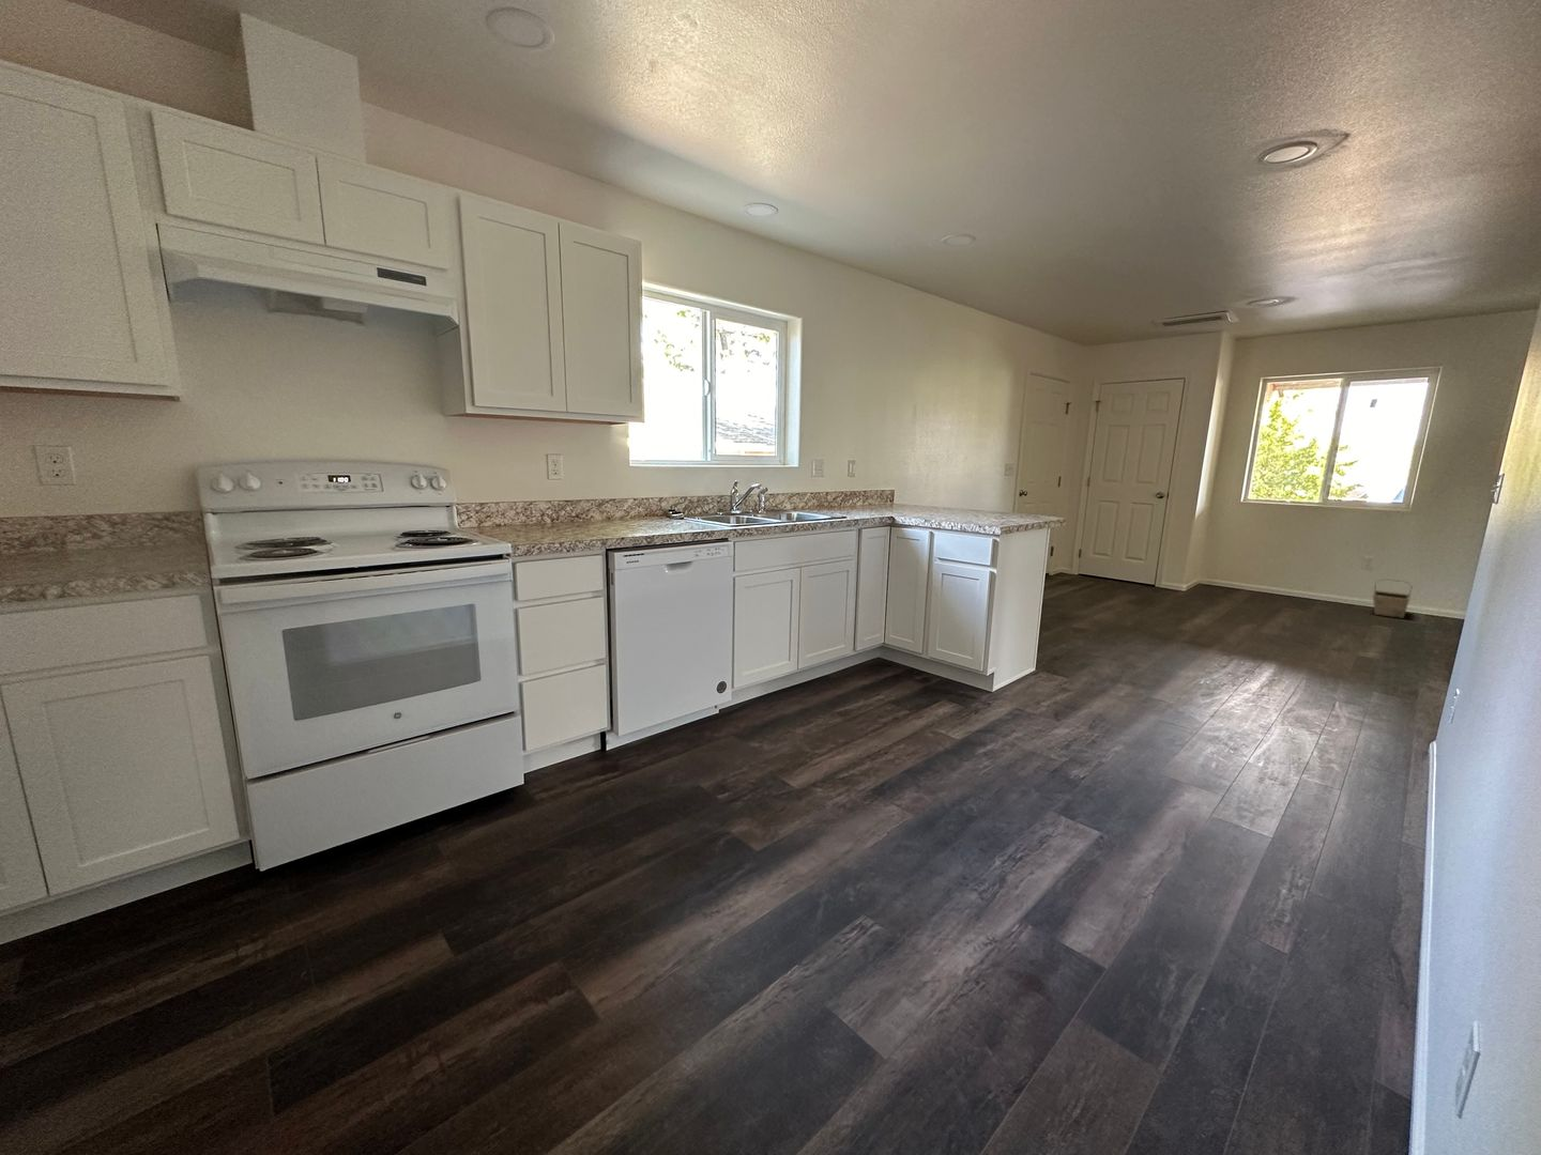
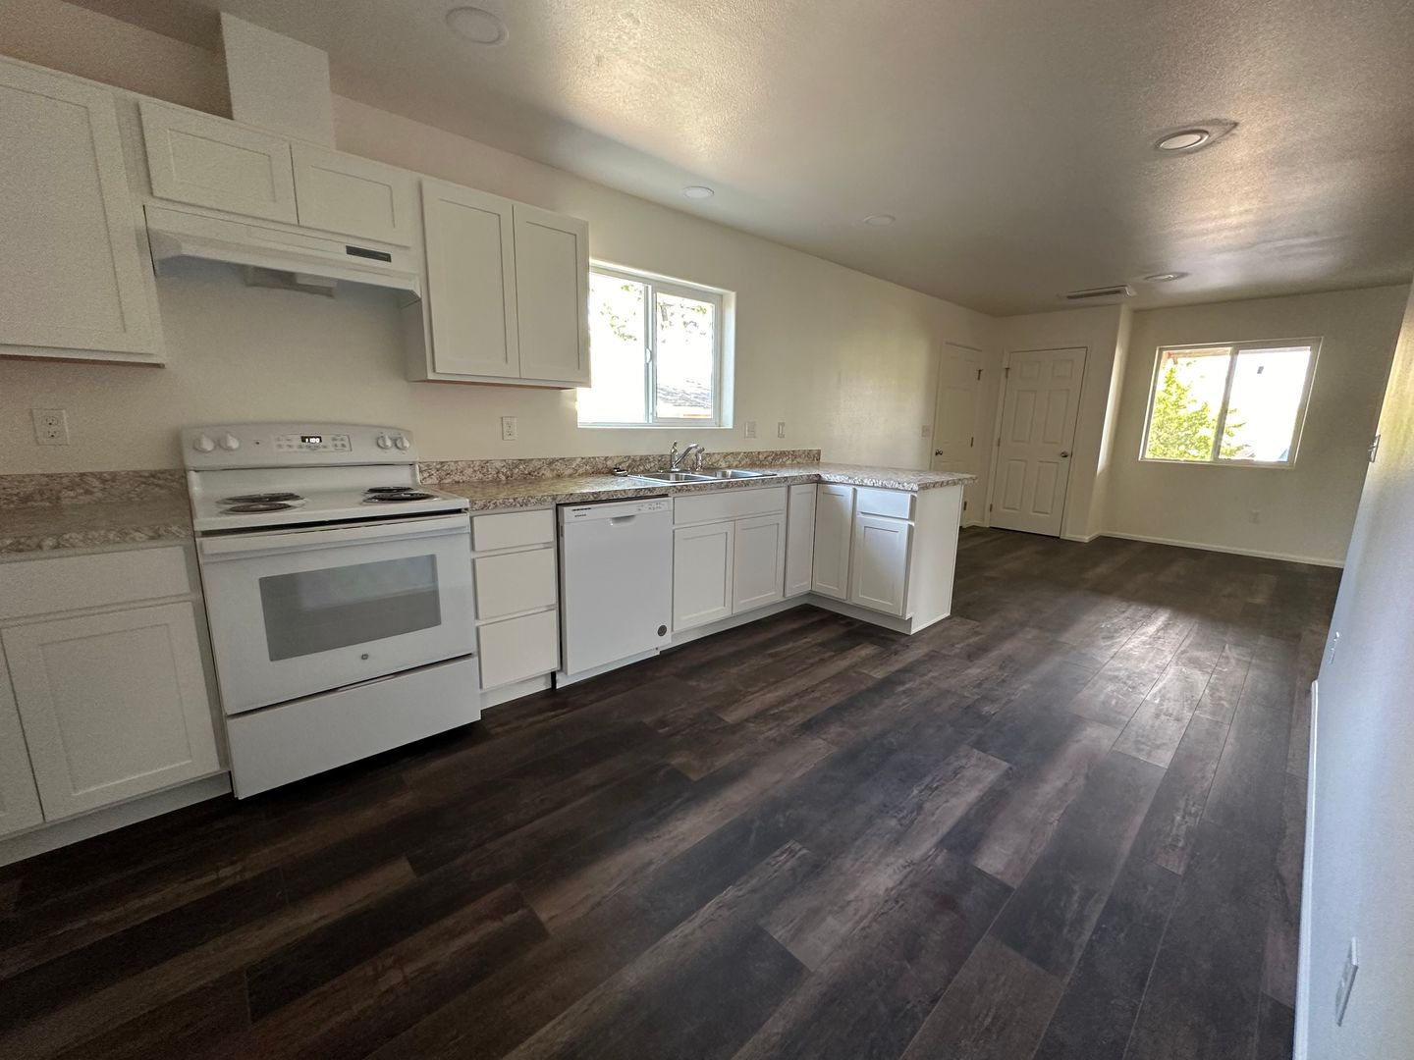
- basket [1372,578,1412,619]
